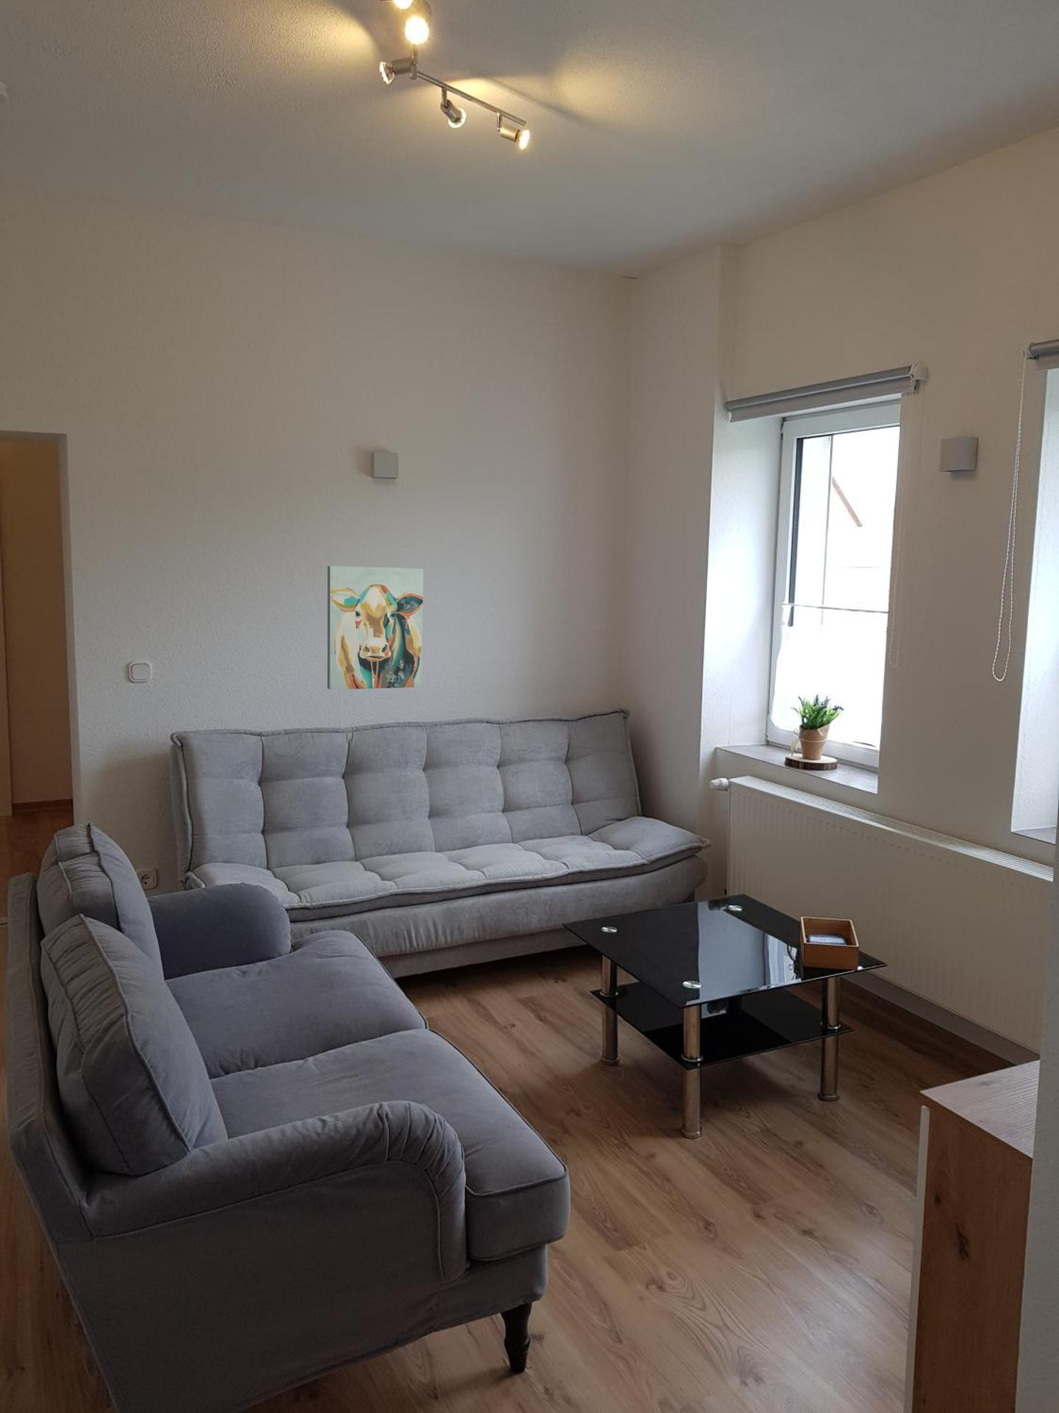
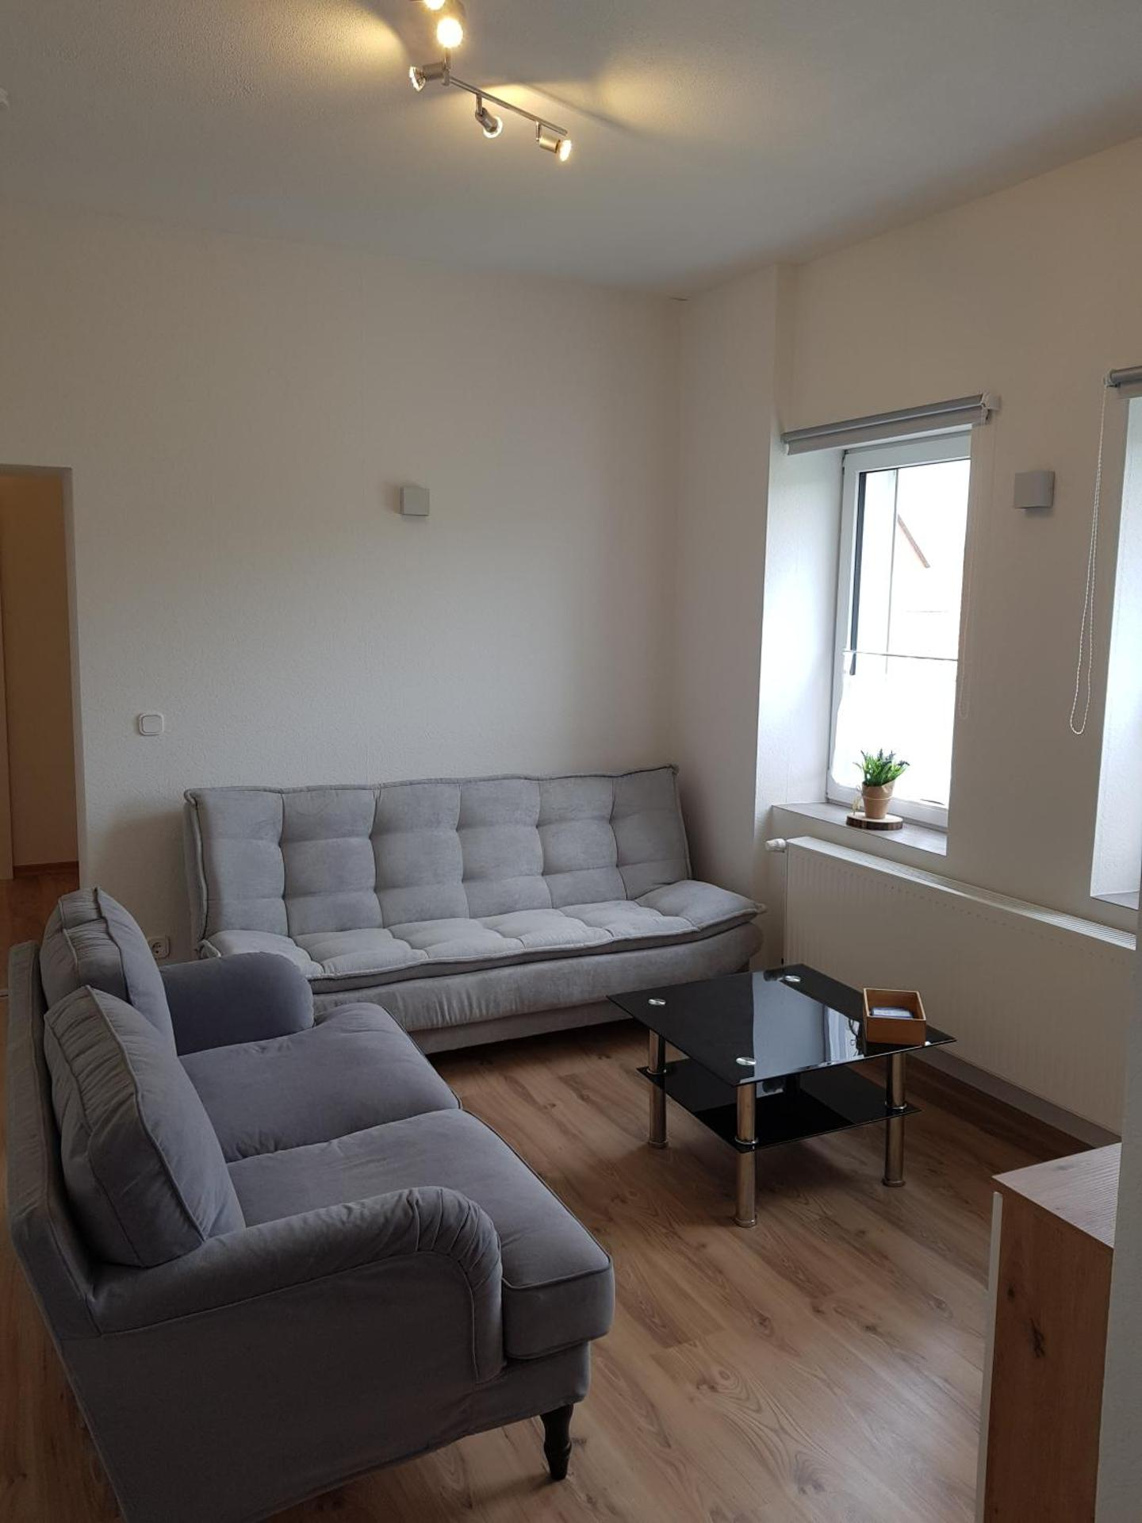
- wall art [327,565,424,690]
